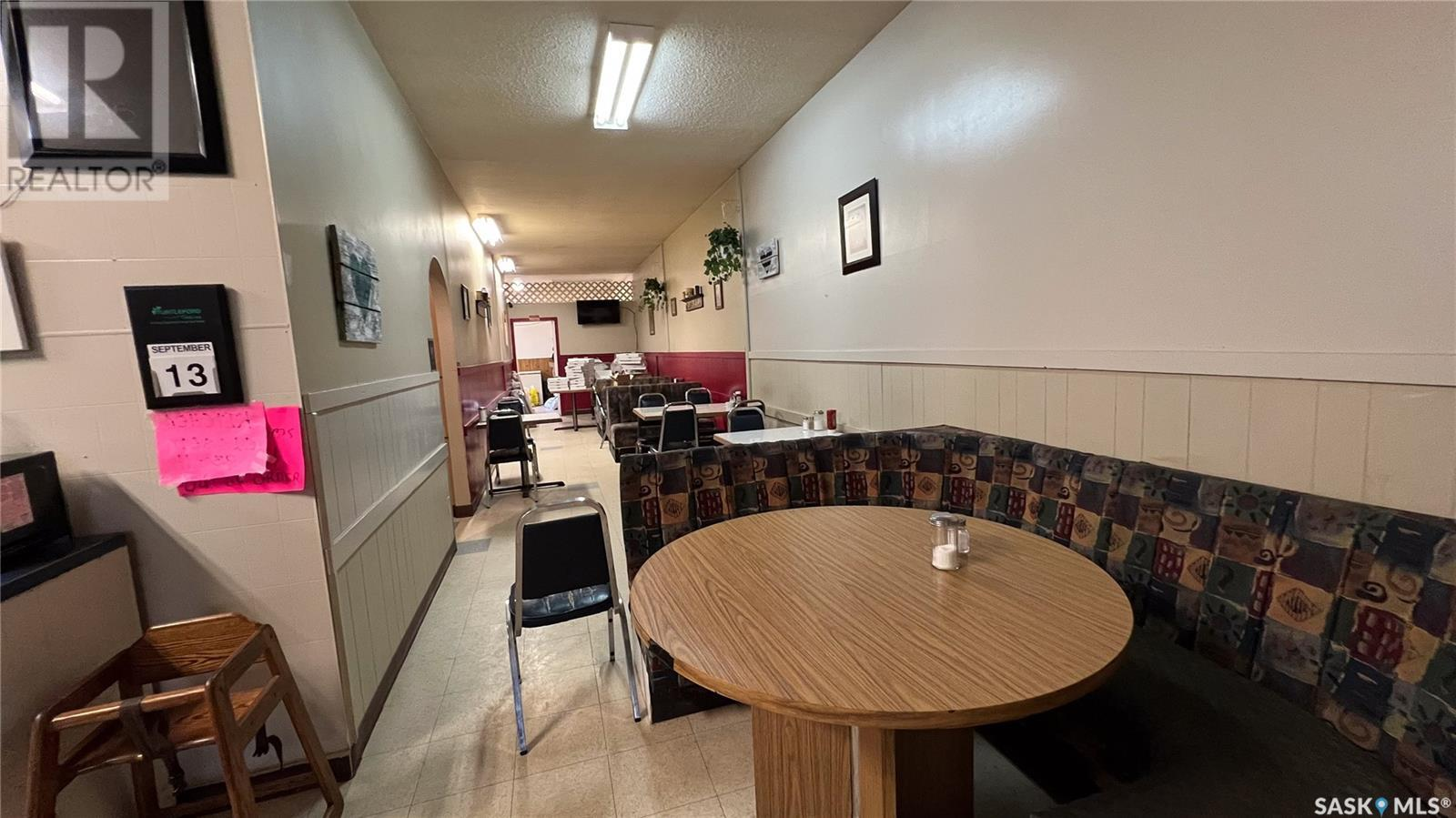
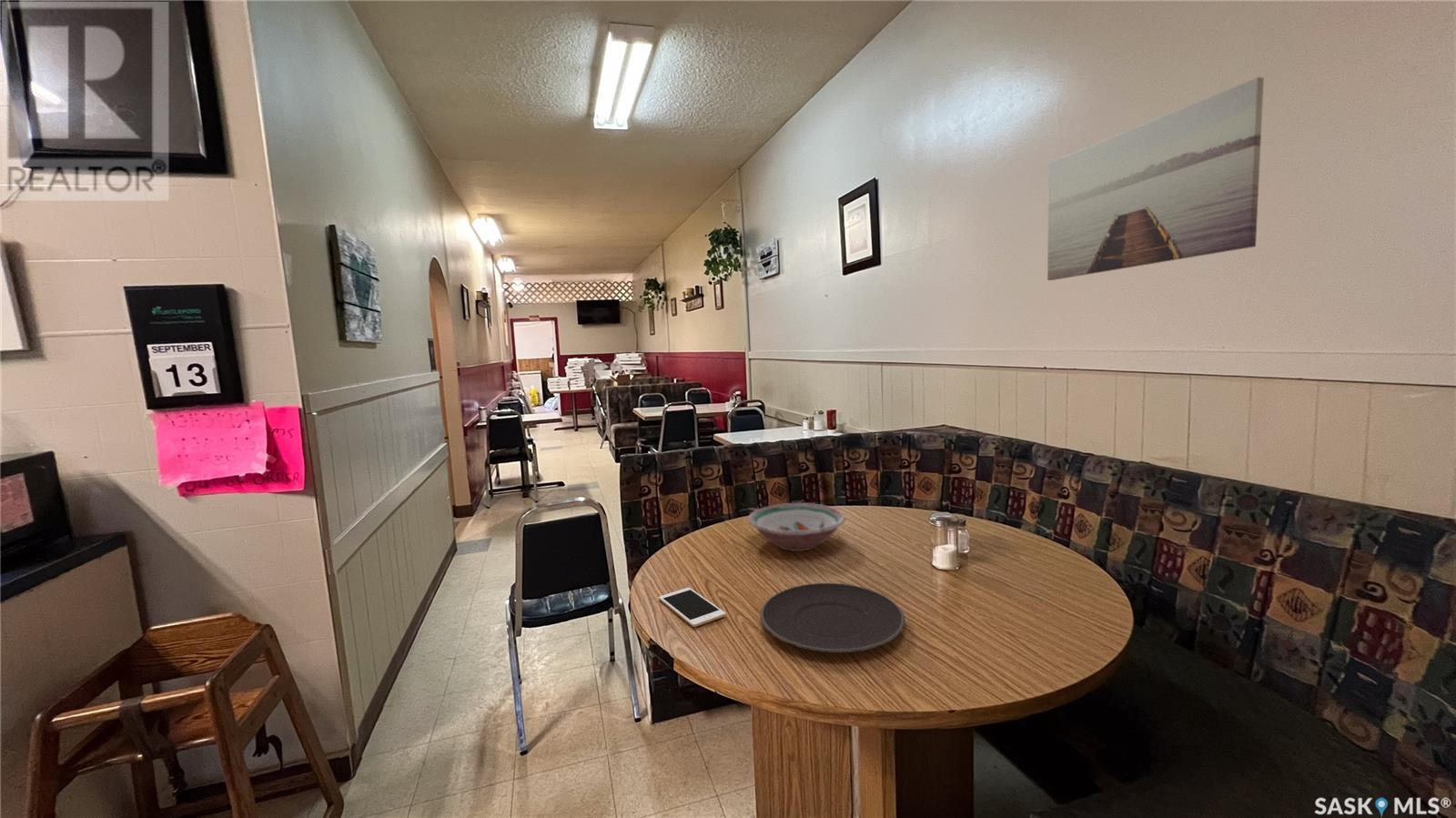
+ plate [760,582,906,654]
+ bowl [747,502,846,552]
+ cell phone [658,587,727,628]
+ wall art [1046,76,1265,281]
